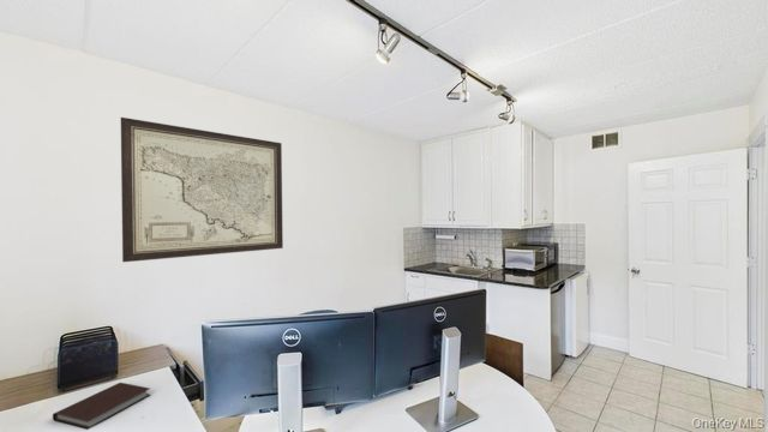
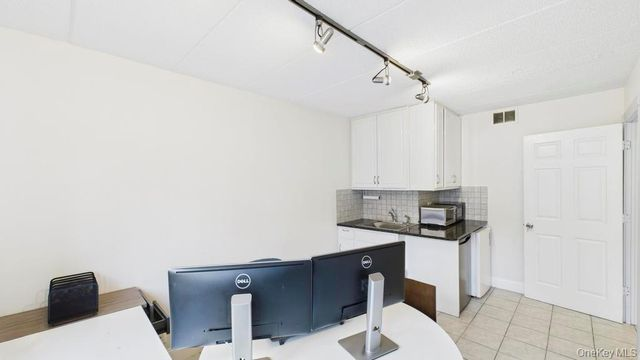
- wall art [120,116,284,263]
- notebook [52,382,151,431]
